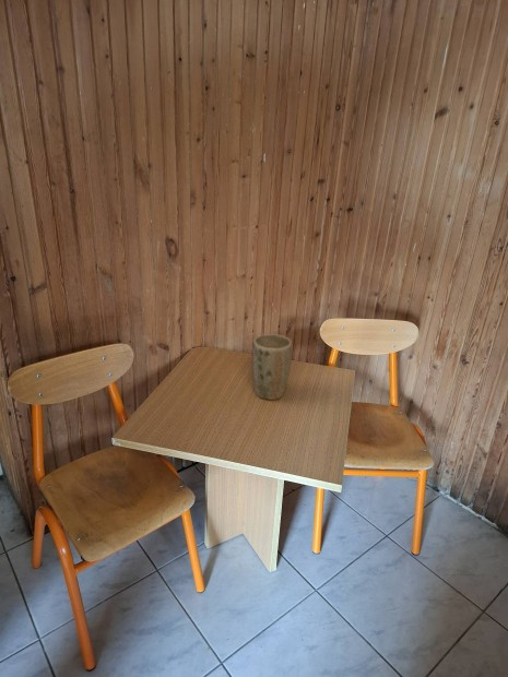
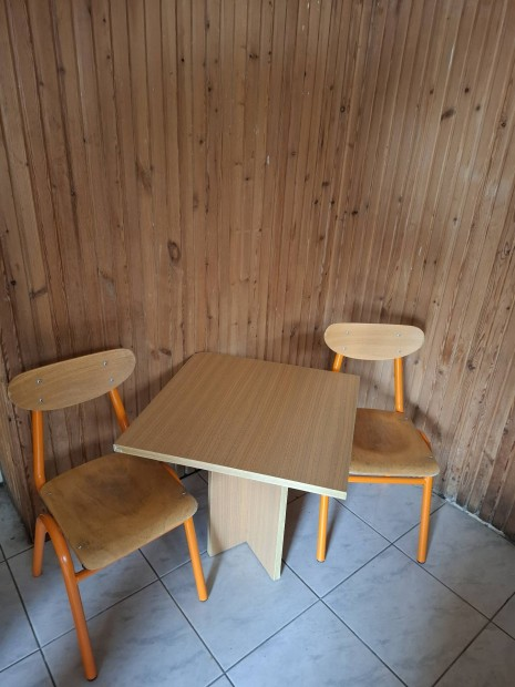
- plant pot [250,333,293,401]
